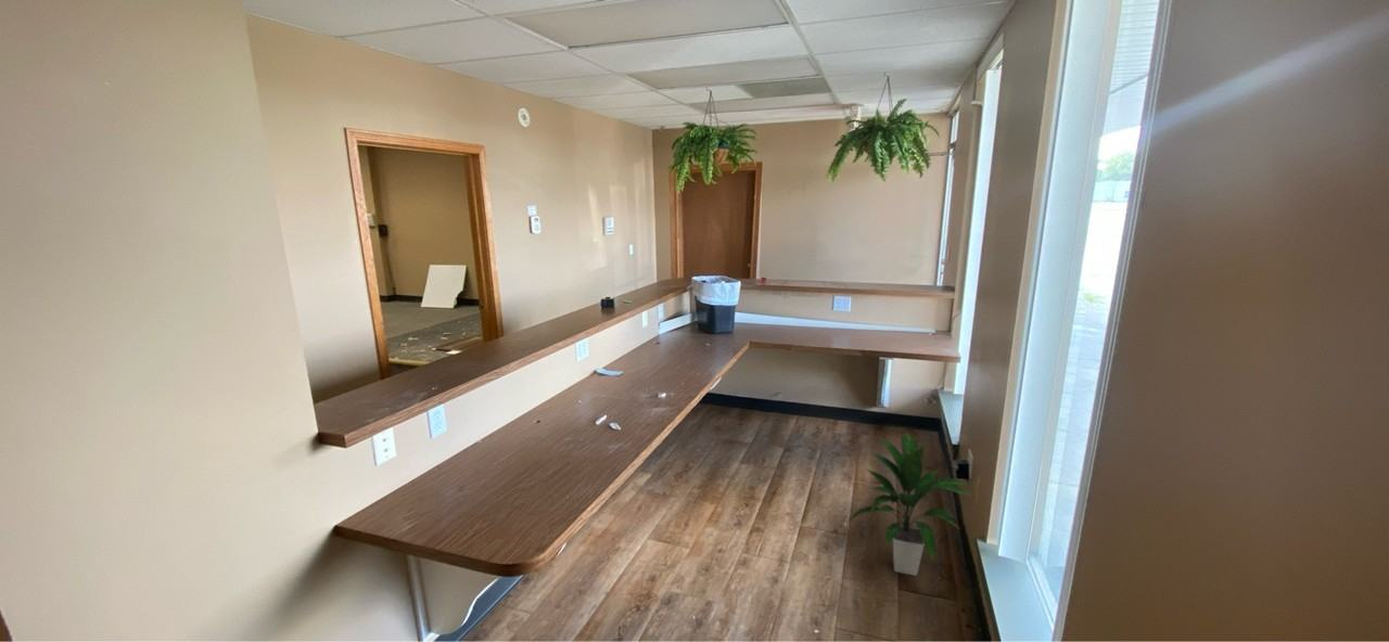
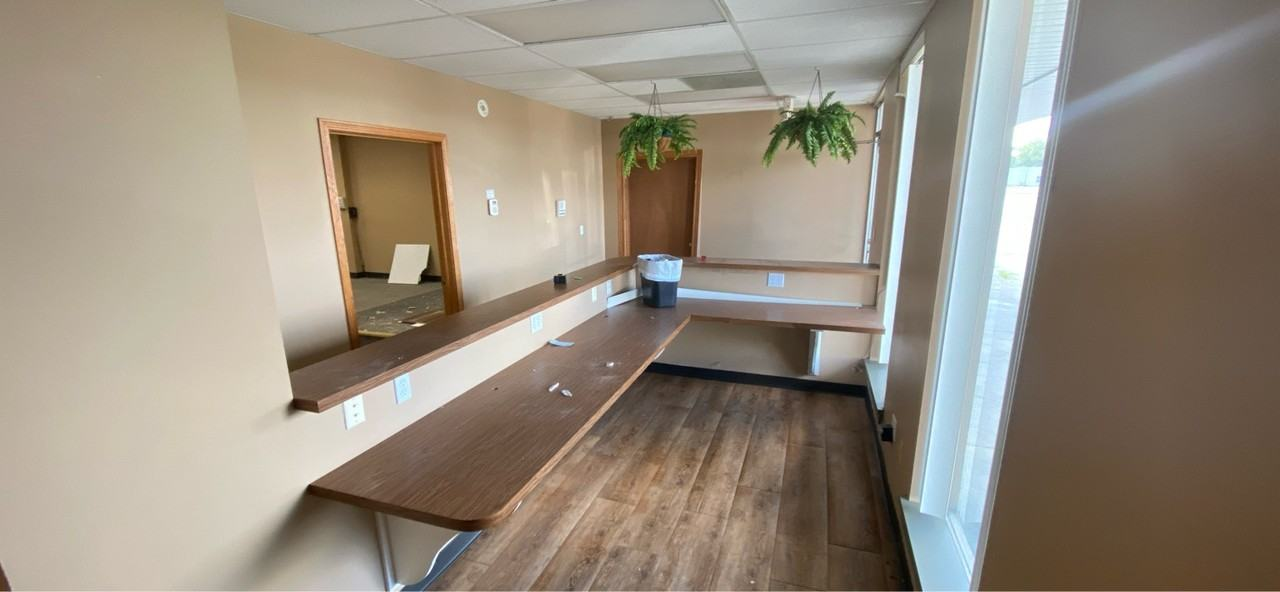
- indoor plant [848,432,971,577]
